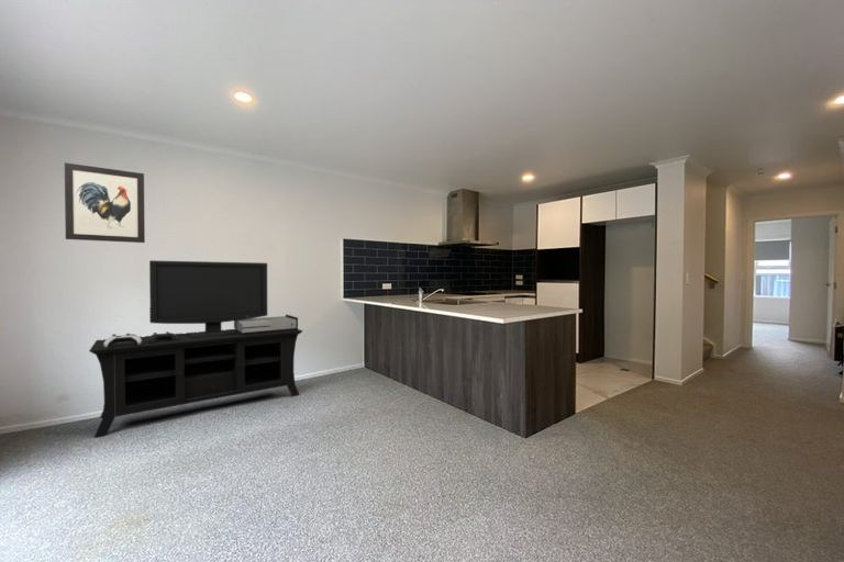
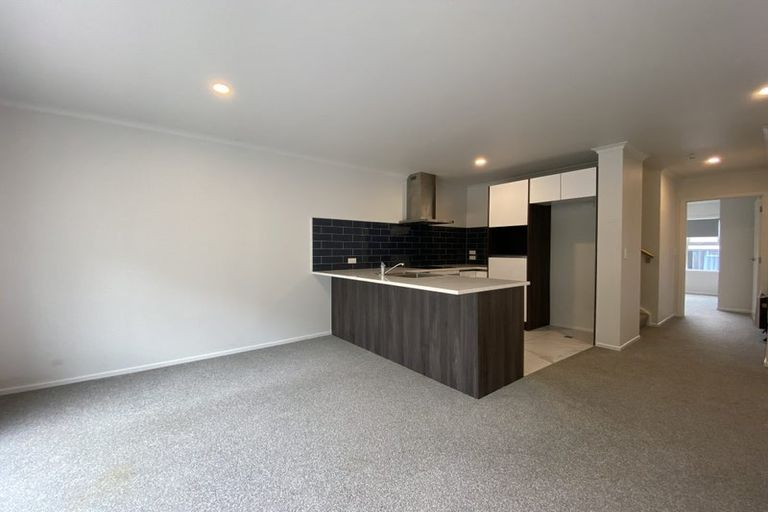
- media console [88,259,304,438]
- wall art [64,161,146,244]
